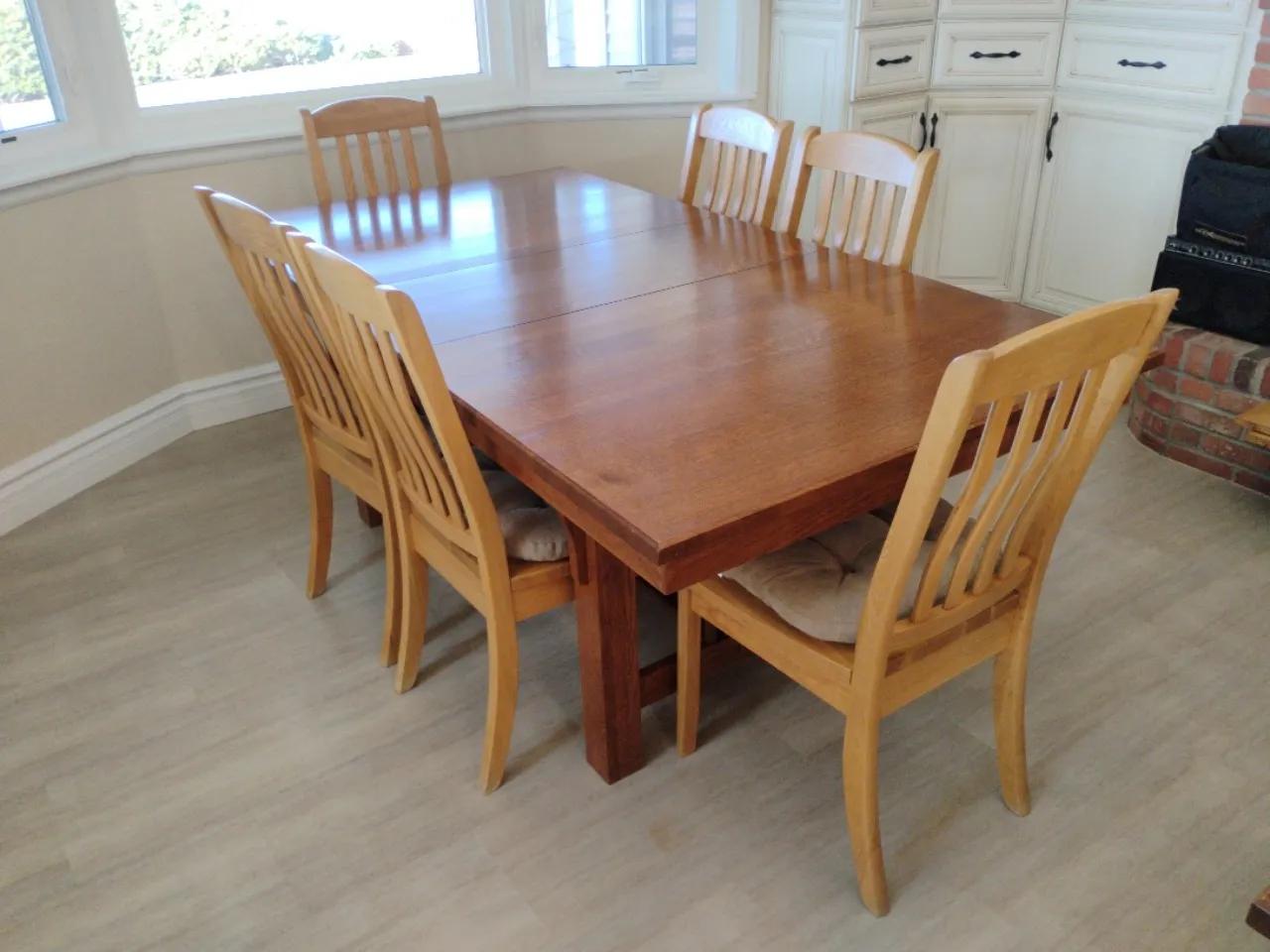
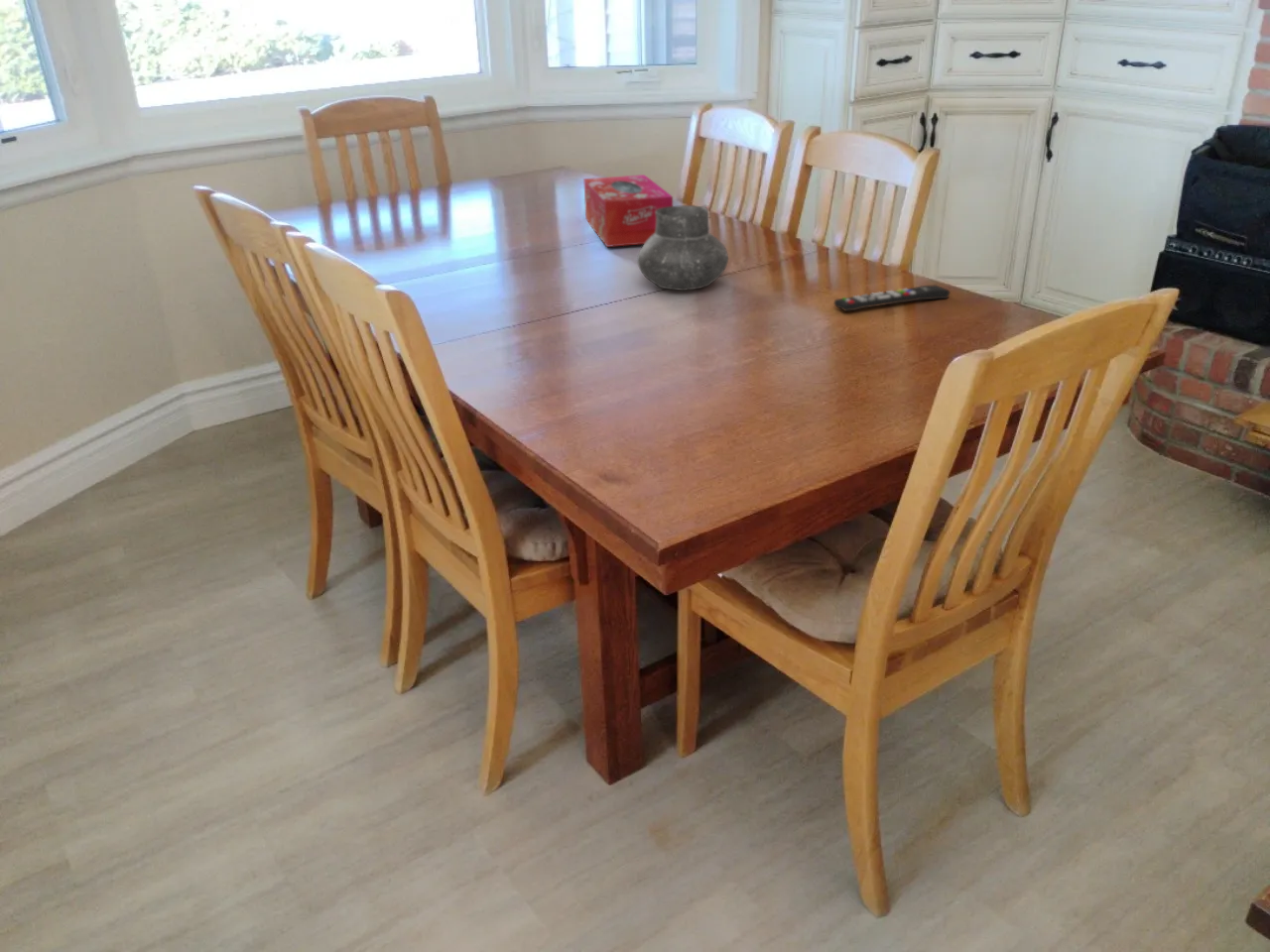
+ tissue box [582,174,674,248]
+ remote control [832,284,952,312]
+ vase [636,204,729,292]
